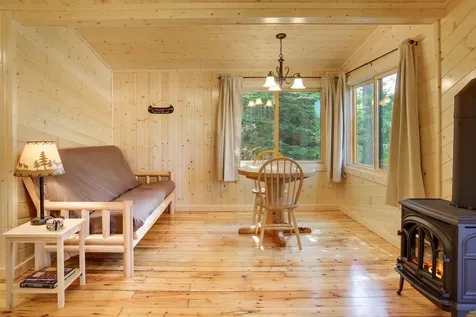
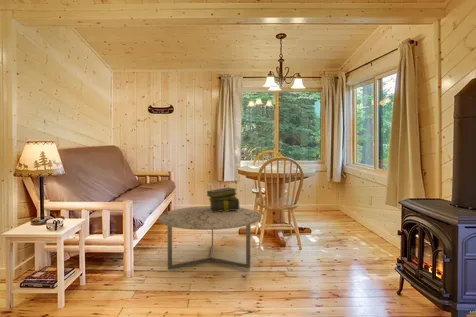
+ stack of books [206,186,240,212]
+ coffee table [158,205,262,271]
